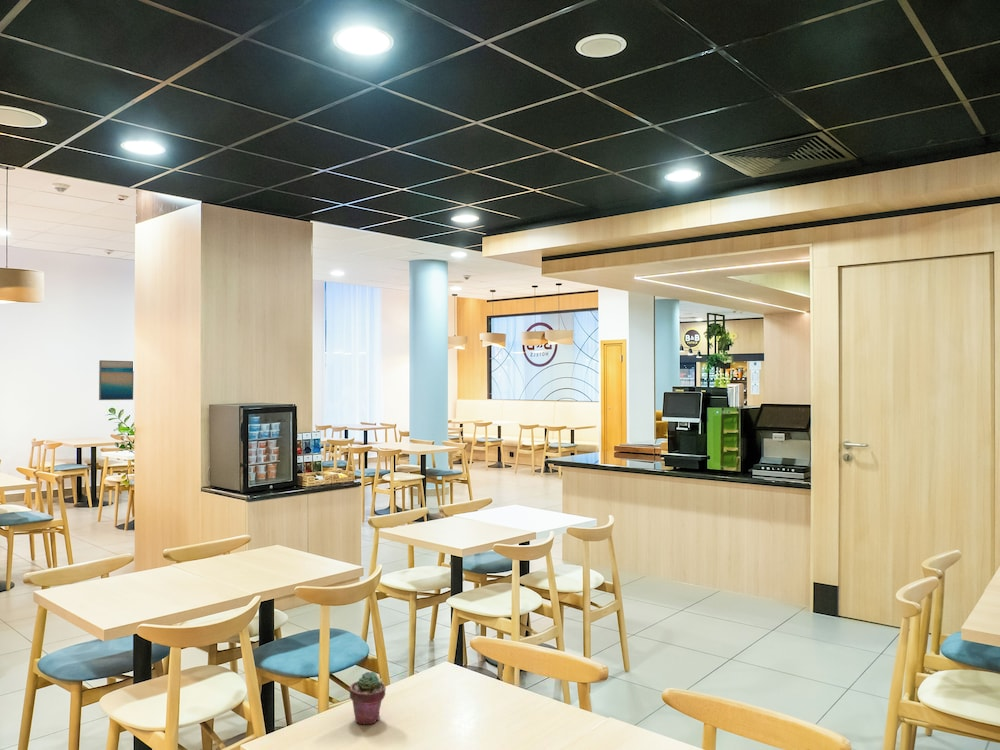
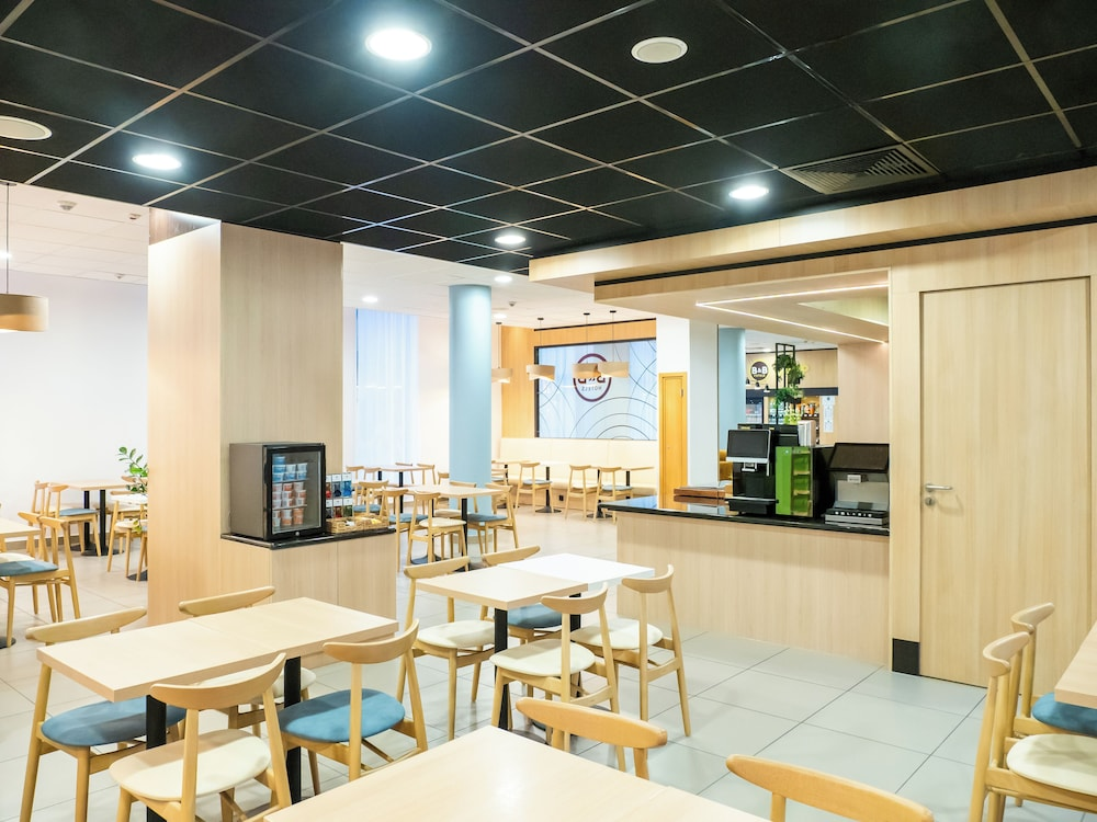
- wall art [98,359,134,401]
- potted succulent [349,671,387,726]
